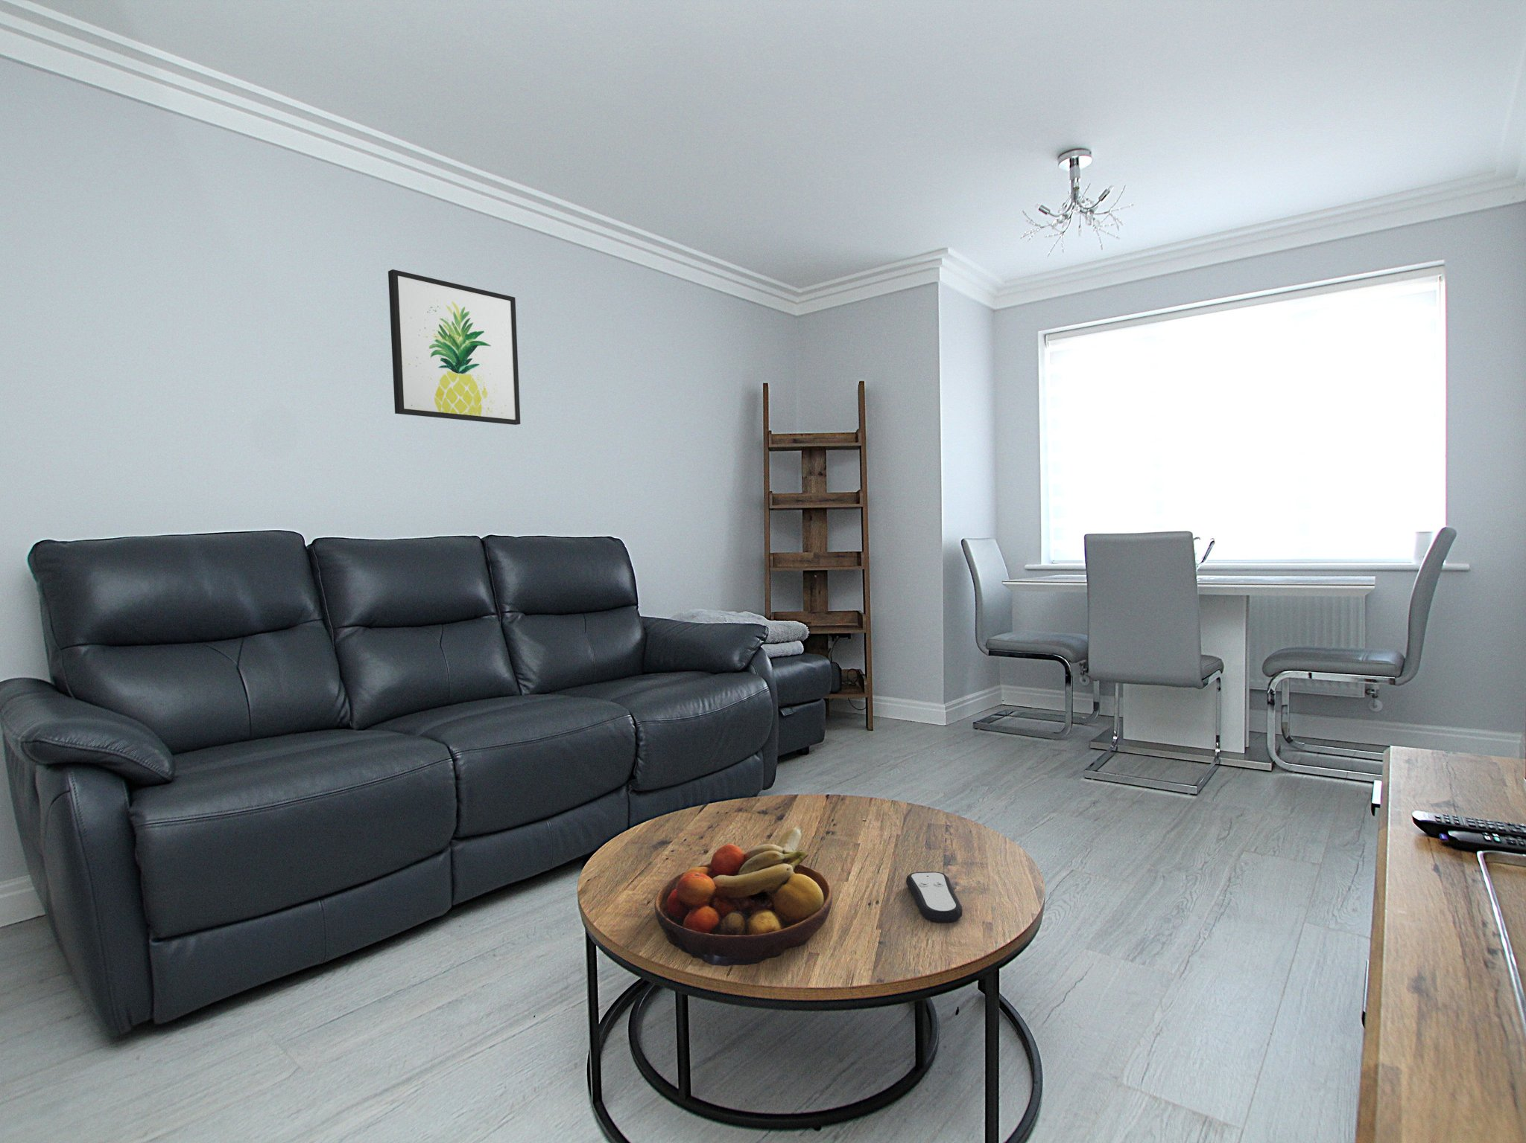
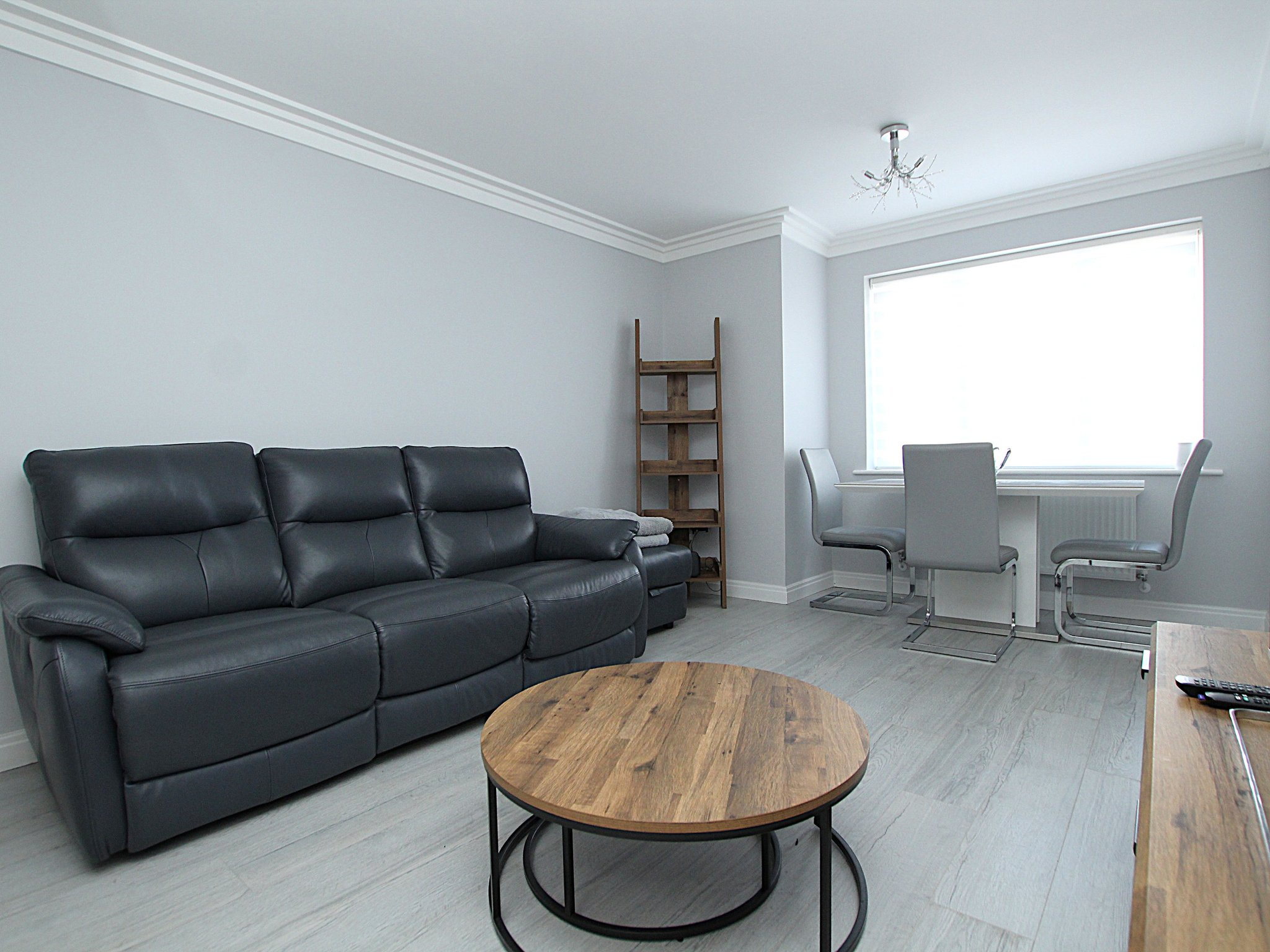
- remote control [905,870,964,923]
- wall art [387,269,520,426]
- fruit bowl [654,825,833,967]
